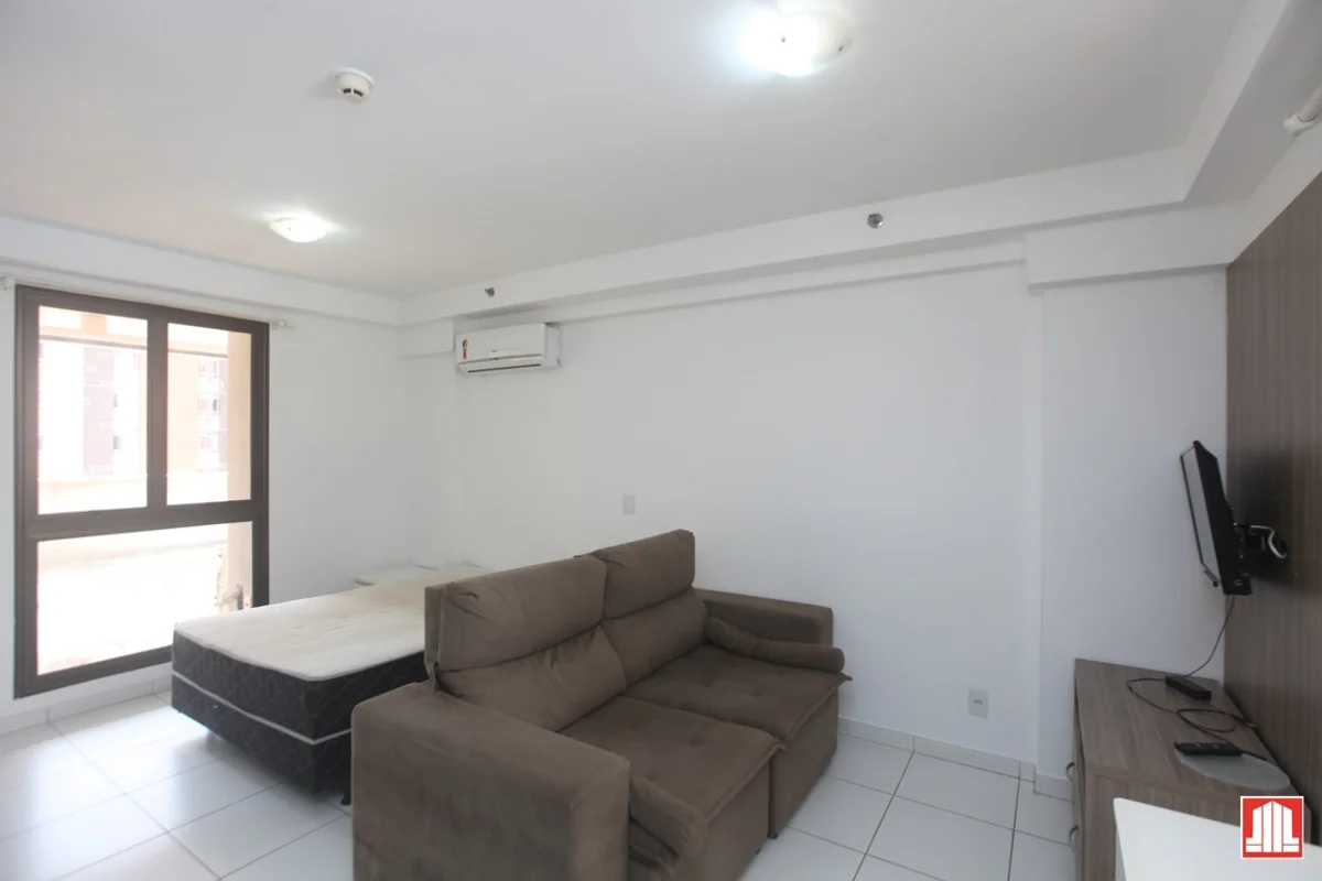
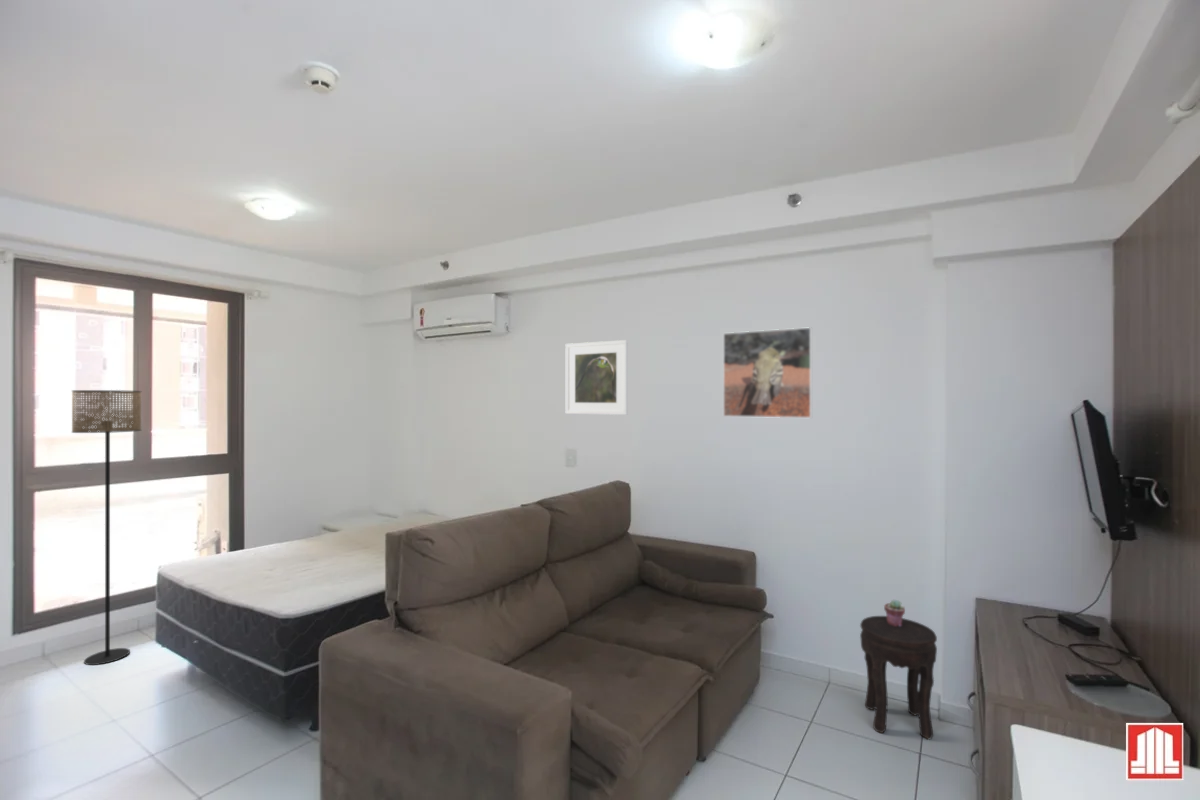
+ side table [859,615,938,741]
+ potted succulent [883,599,906,626]
+ floor lamp [71,389,142,666]
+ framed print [722,326,813,419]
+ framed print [565,339,629,416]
